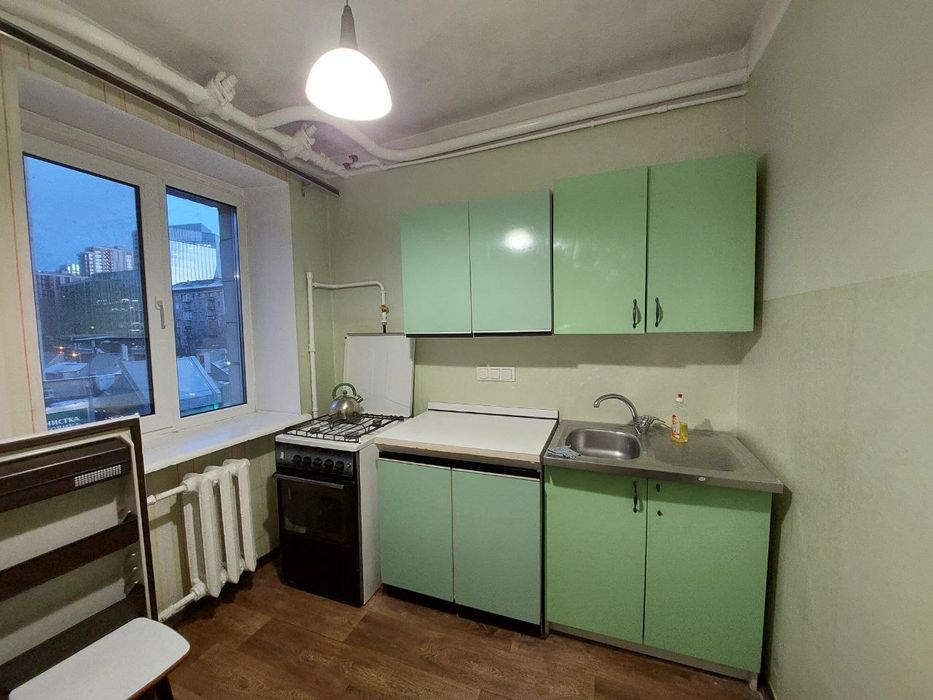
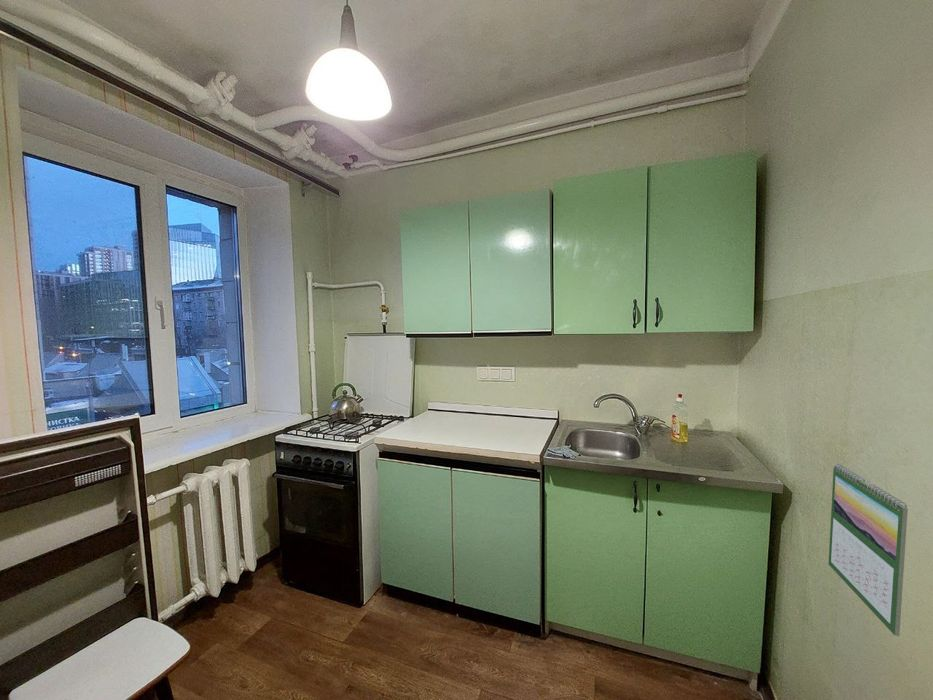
+ calendar [828,462,909,637]
